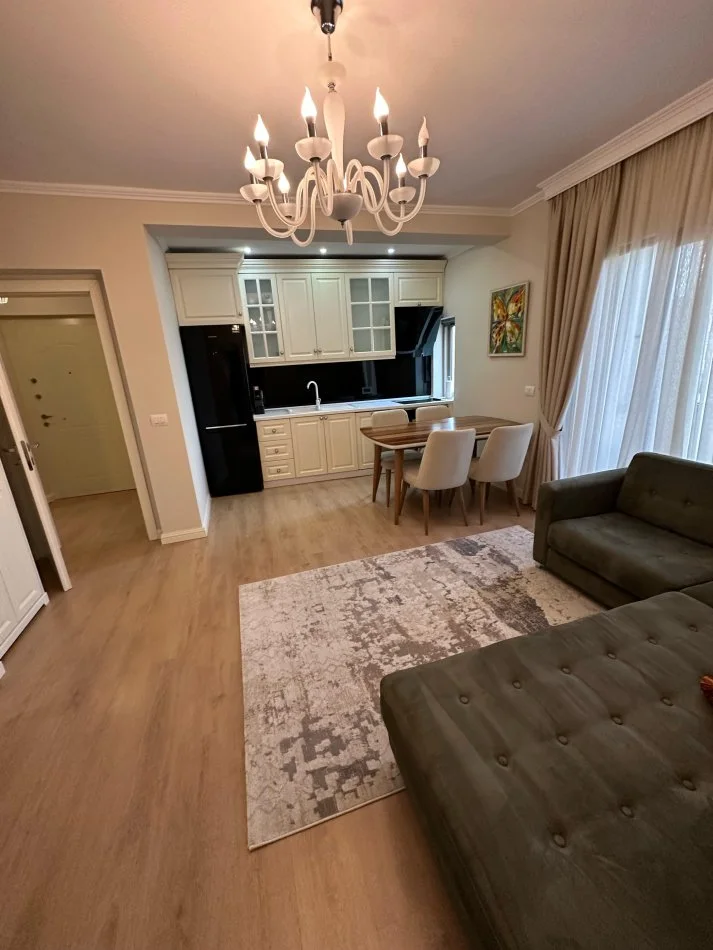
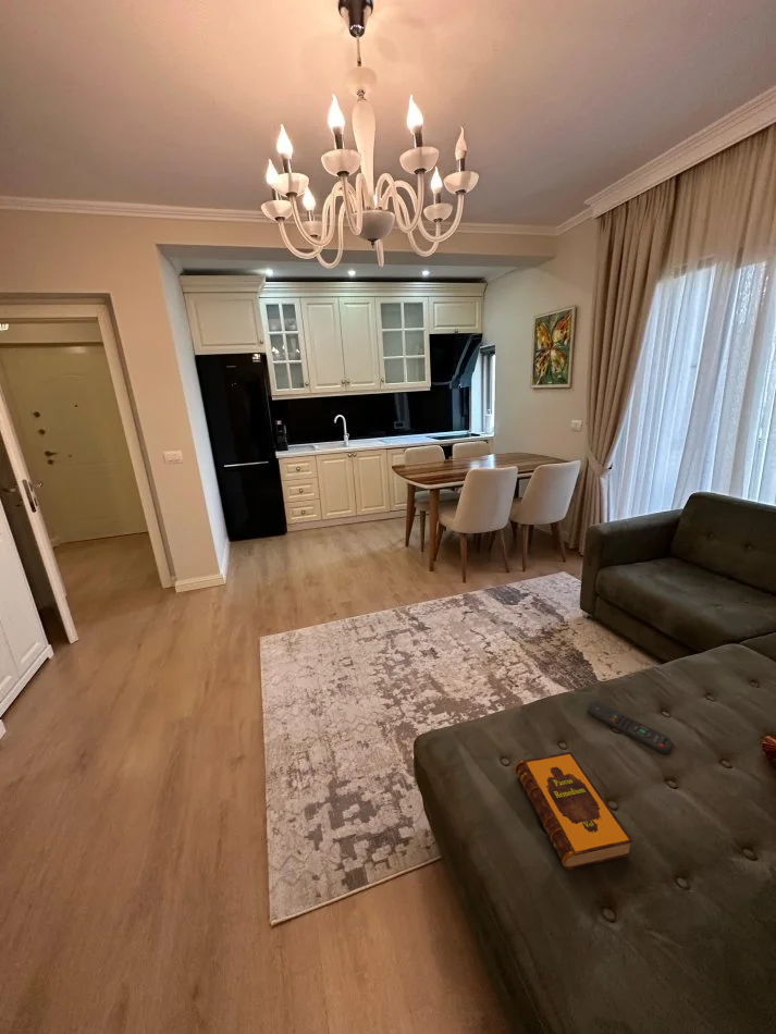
+ hardback book [514,751,635,871]
+ remote control [587,701,673,755]
